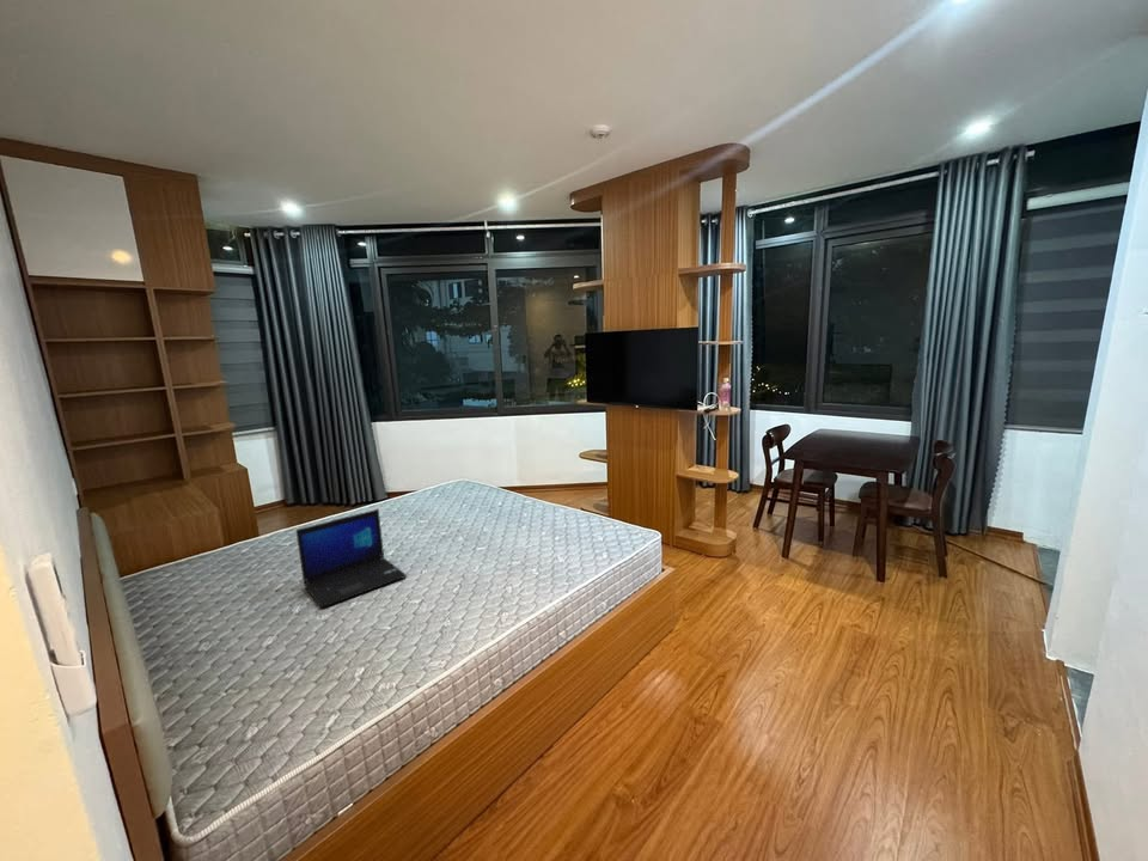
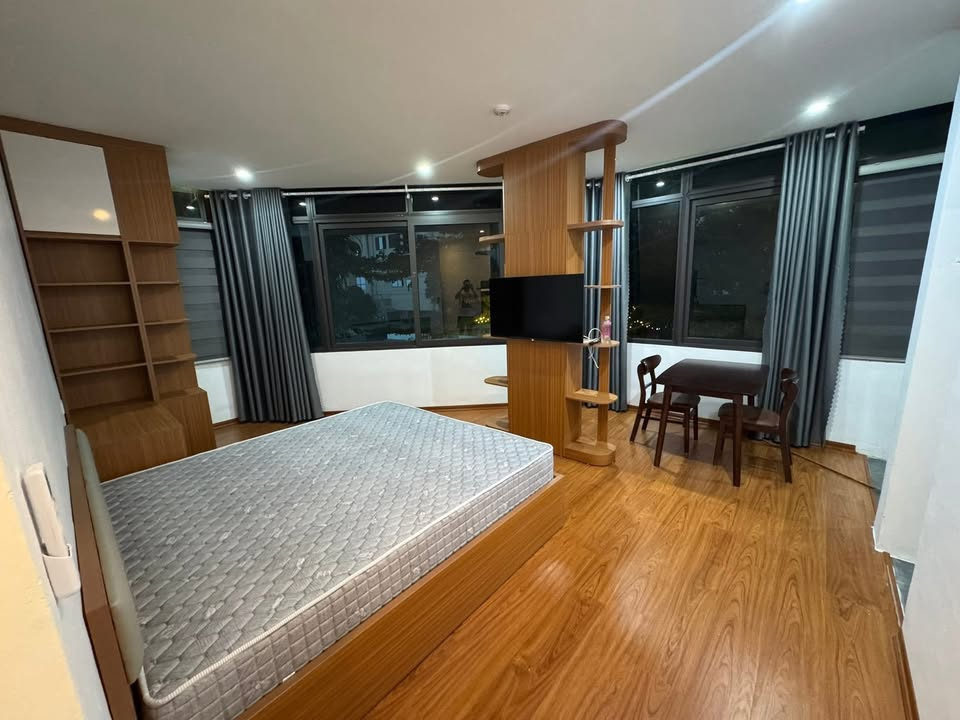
- laptop [295,508,408,609]
